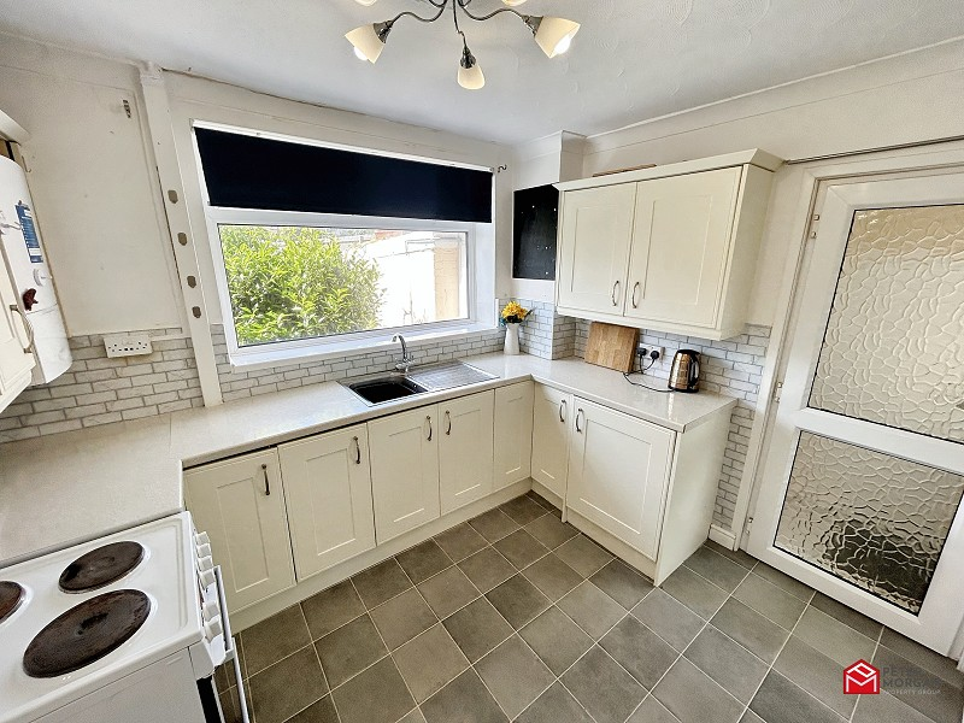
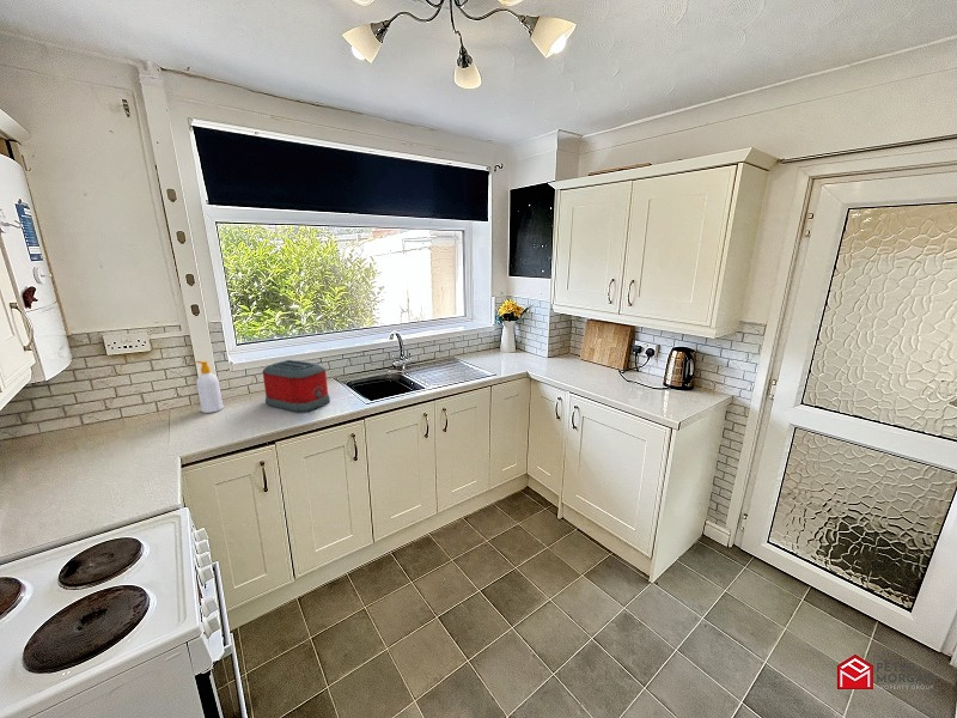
+ soap bottle [194,360,224,414]
+ toaster [262,359,331,413]
